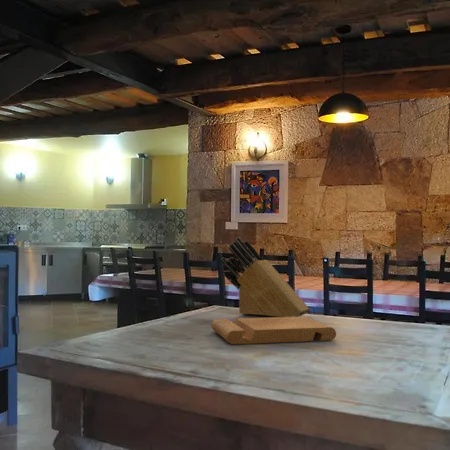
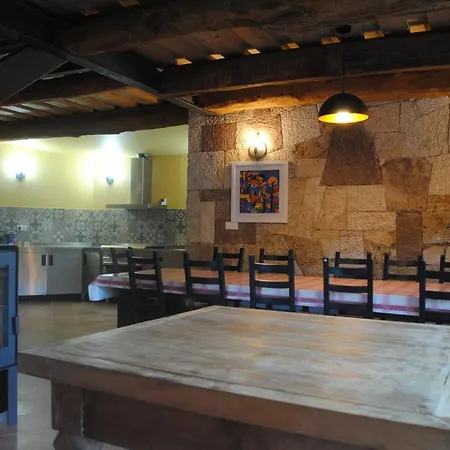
- knife block [220,236,310,317]
- cutting board [210,315,337,345]
